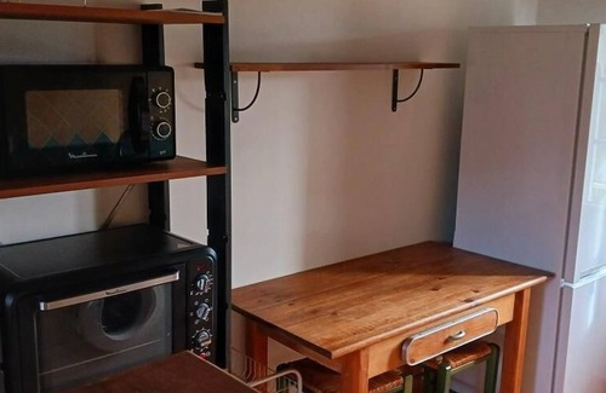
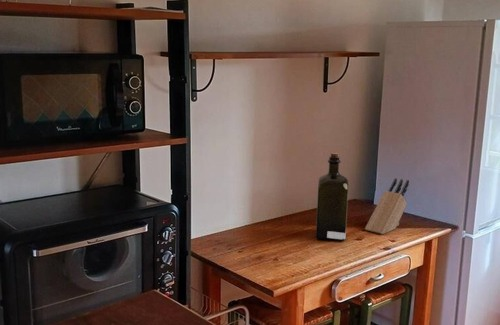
+ liquor [315,152,349,242]
+ knife block [364,177,410,235]
